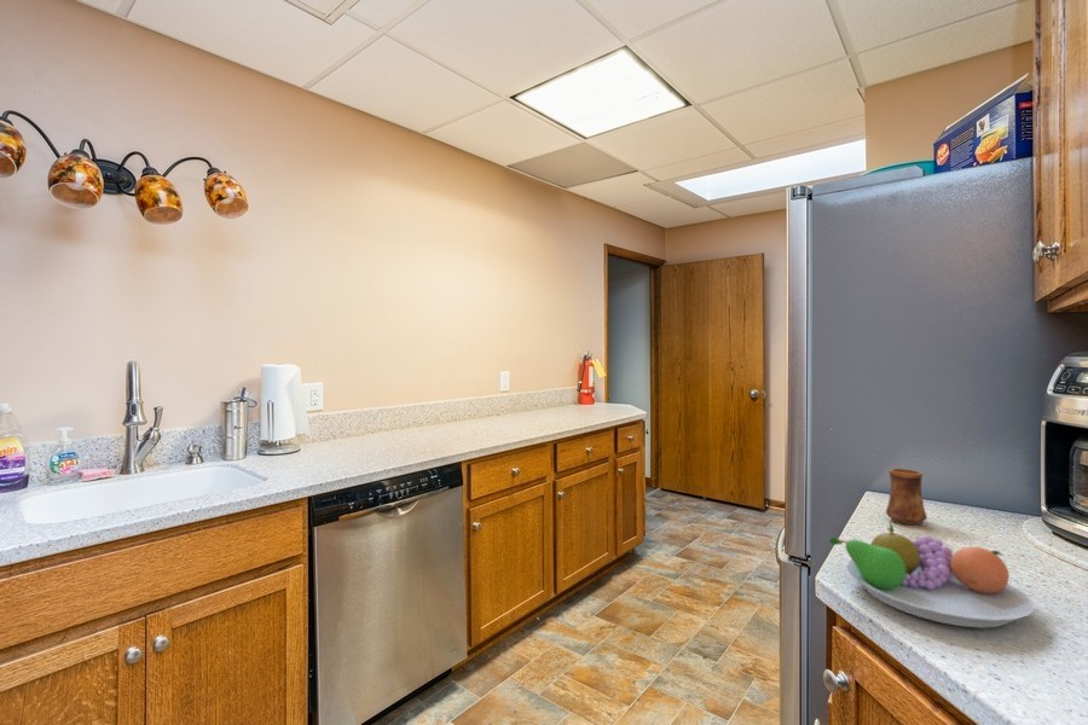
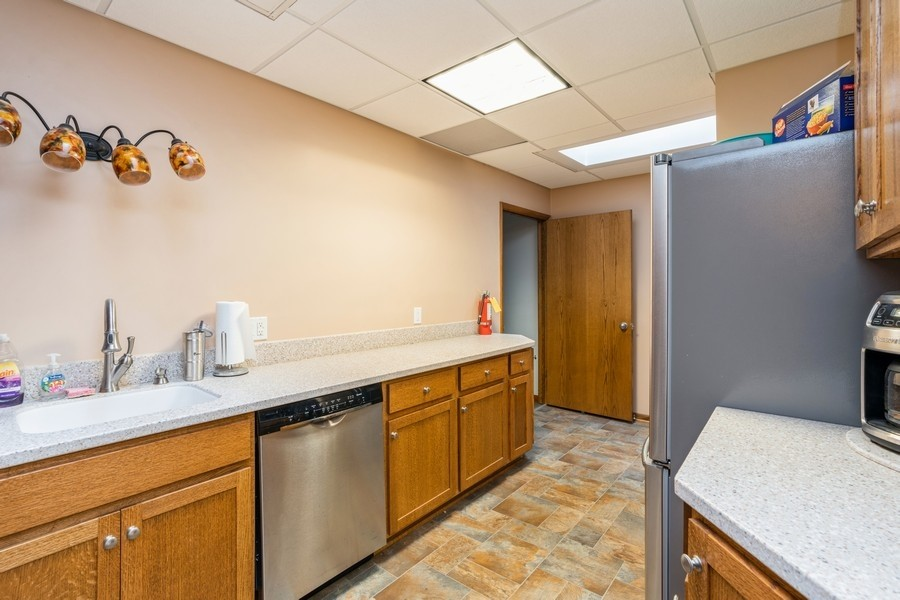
- cup [885,468,928,526]
- fruit bowl [828,522,1035,630]
